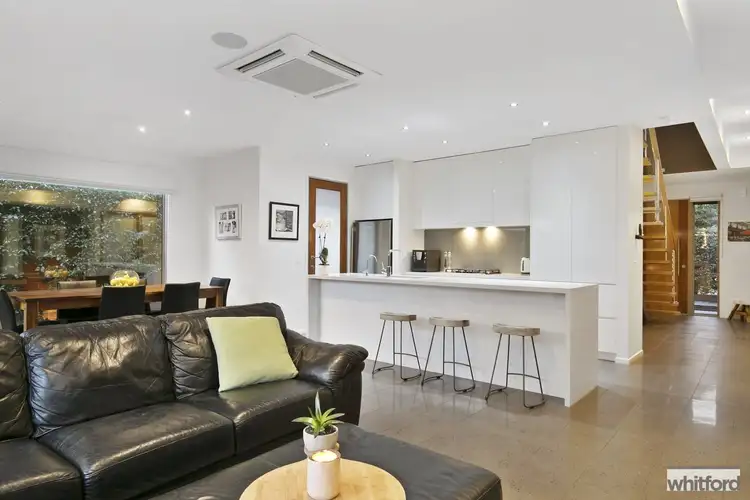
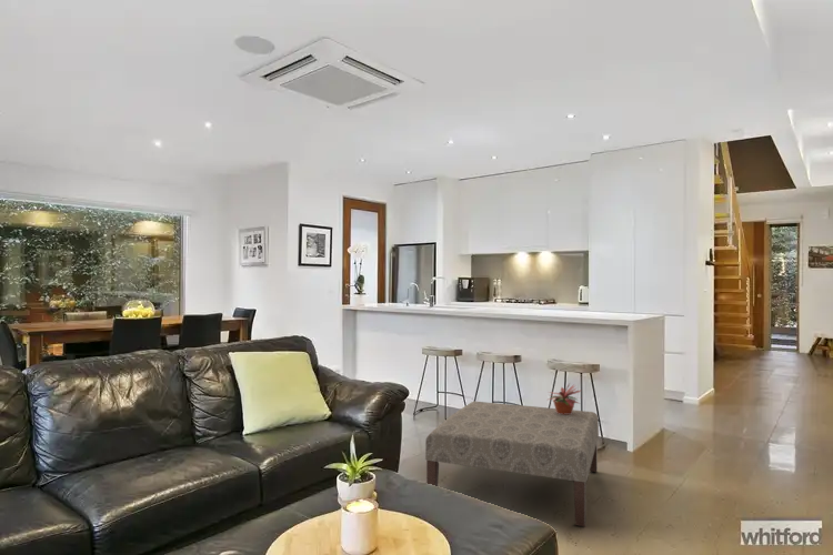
+ potted plant [548,383,583,414]
+ ottoman [424,401,600,527]
